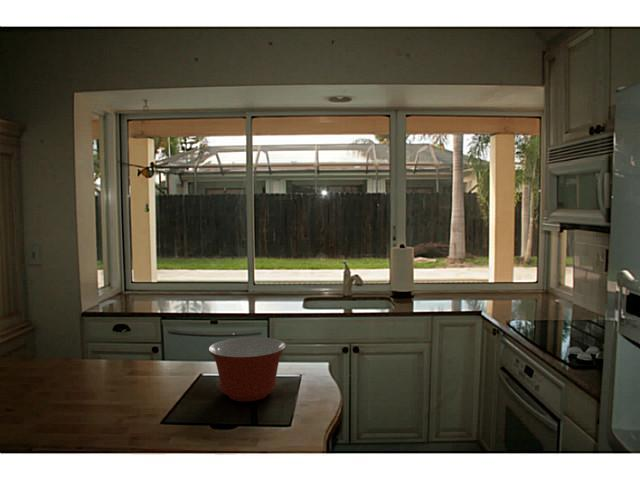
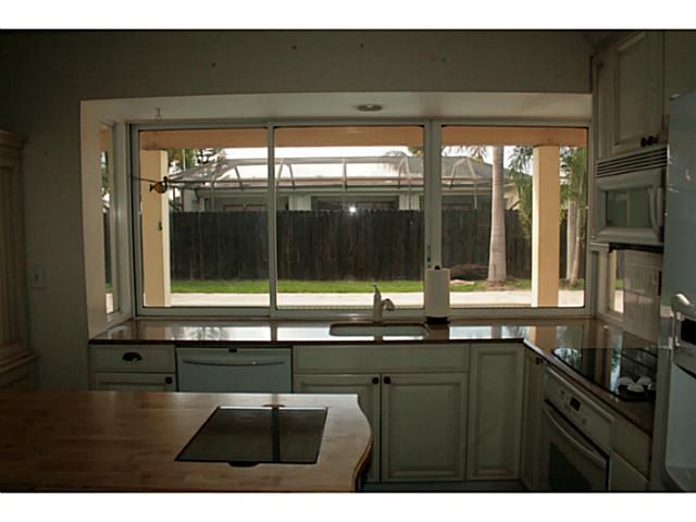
- mixing bowl [207,336,287,402]
